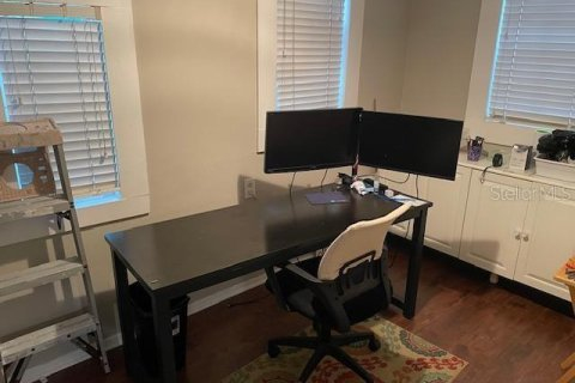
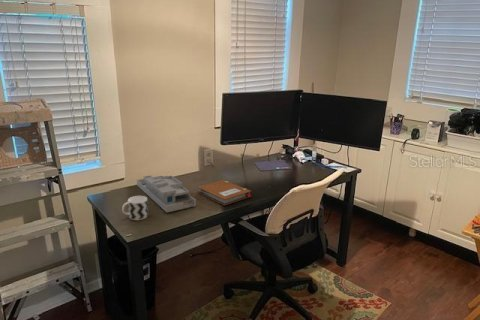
+ notebook [196,179,253,206]
+ cup [121,195,149,221]
+ desk organizer [136,174,197,213]
